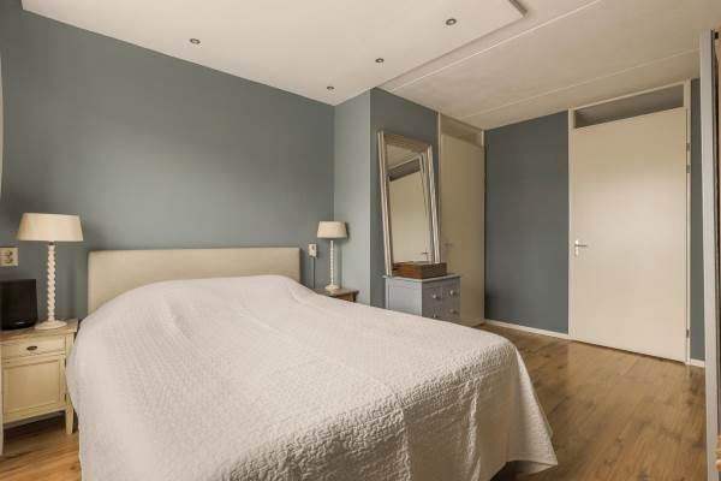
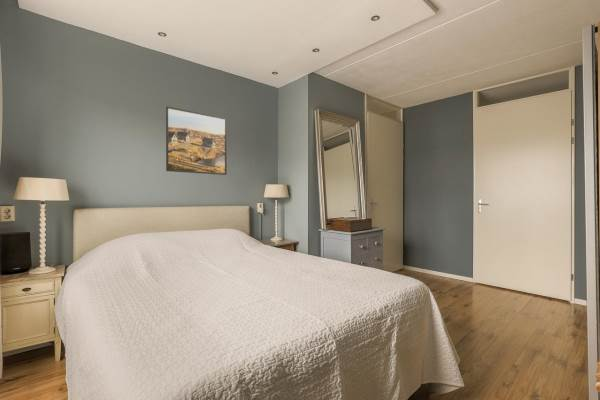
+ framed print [165,105,228,176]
